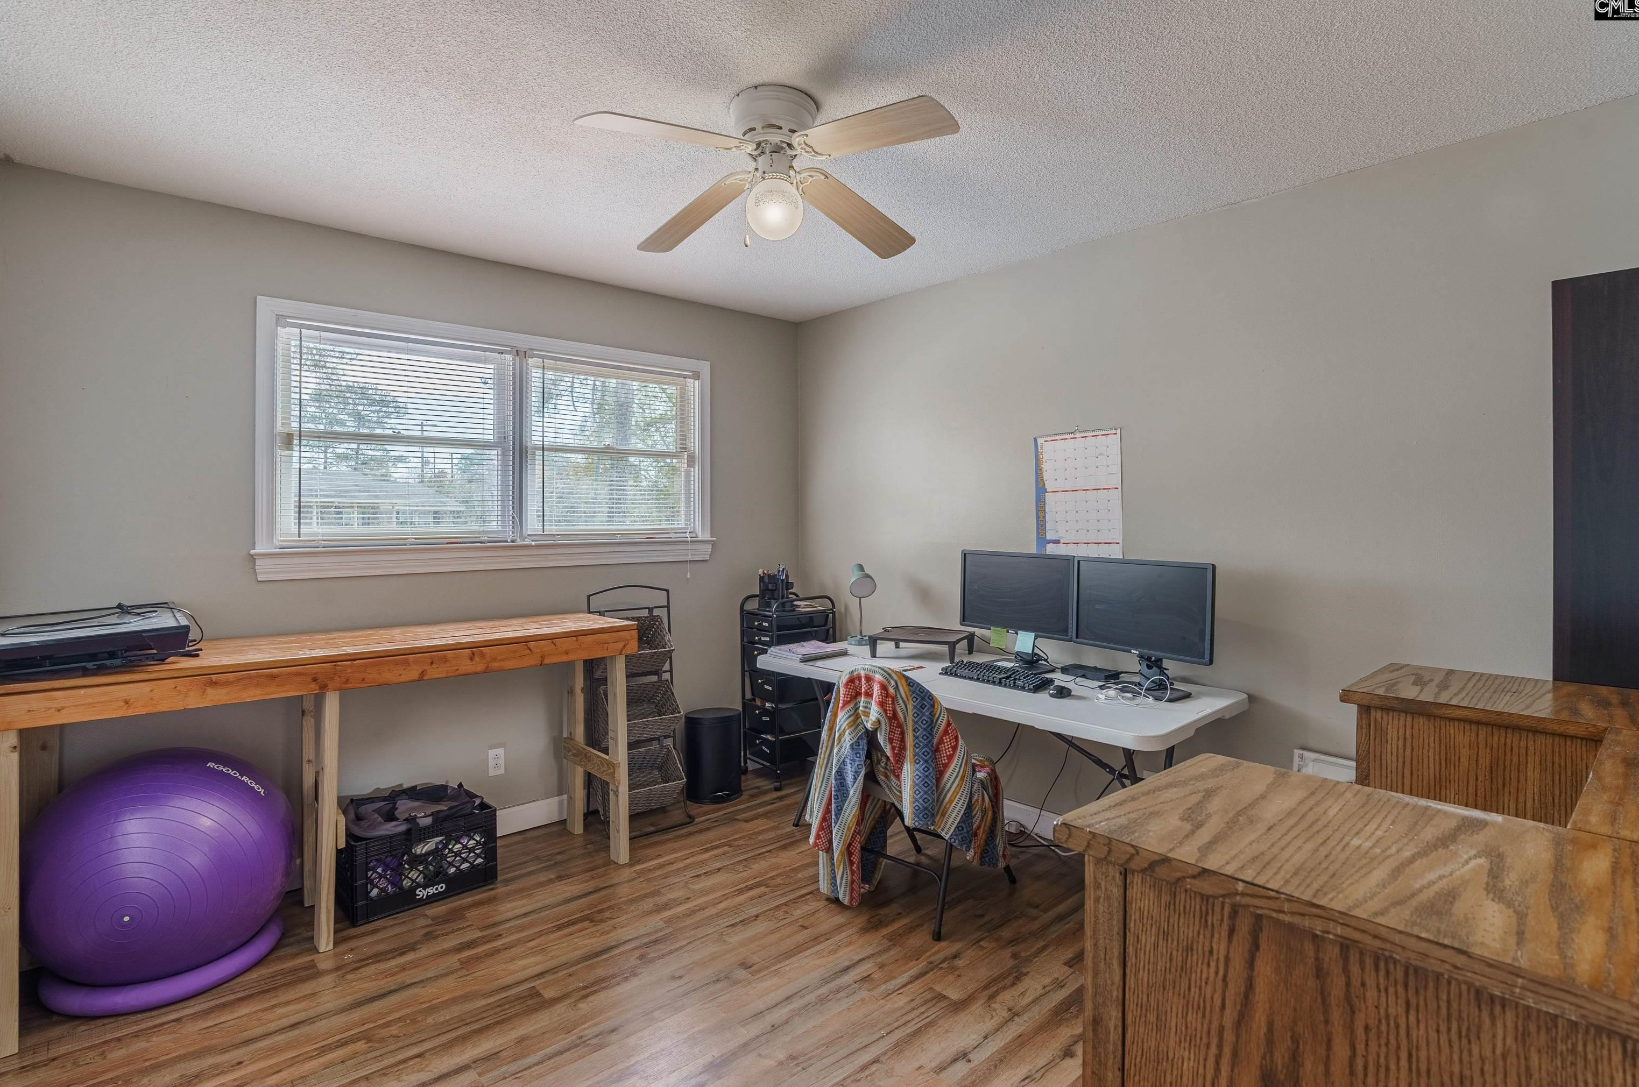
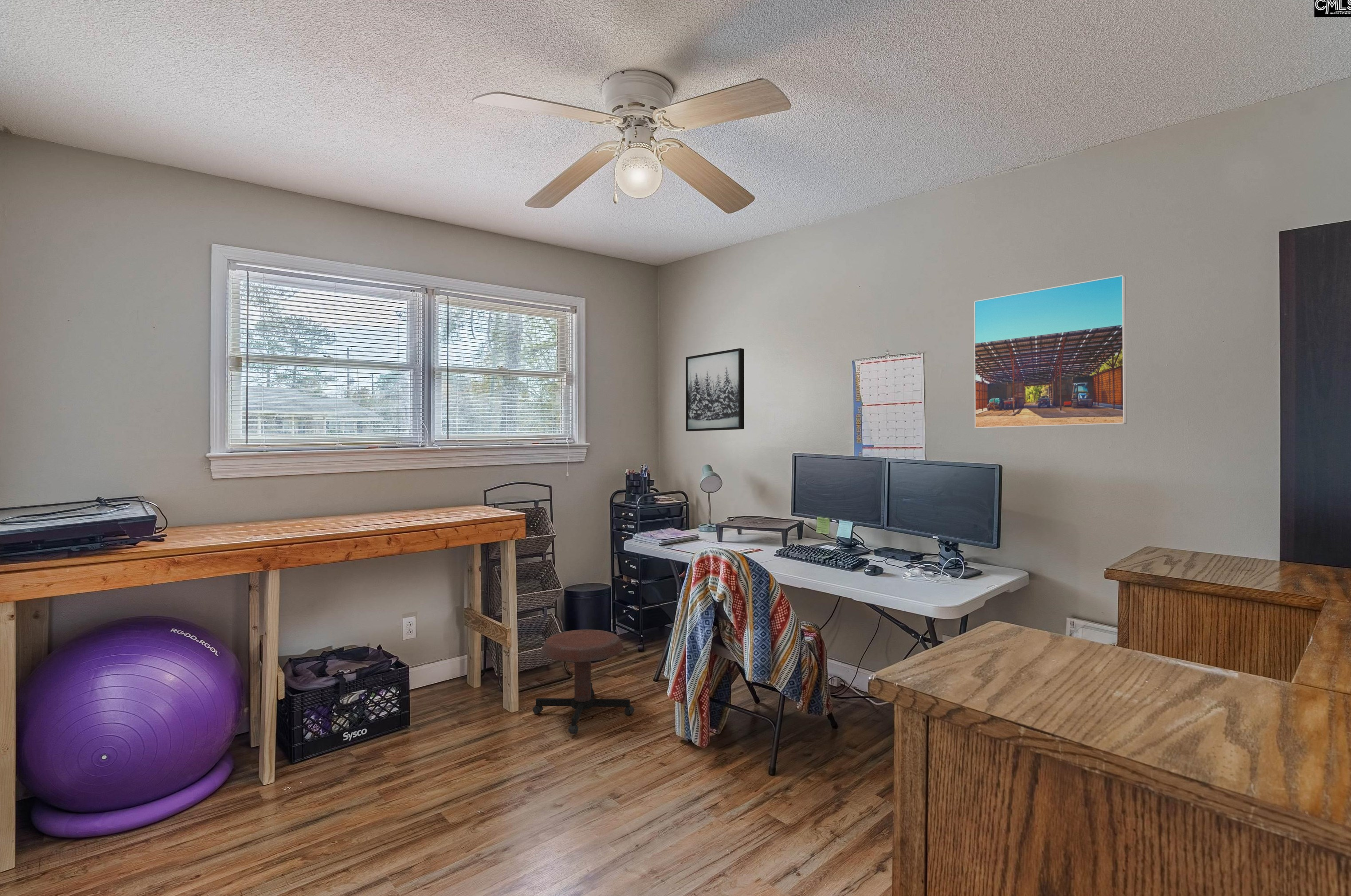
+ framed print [974,274,1127,429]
+ wall art [685,348,745,432]
+ stool [532,629,635,735]
